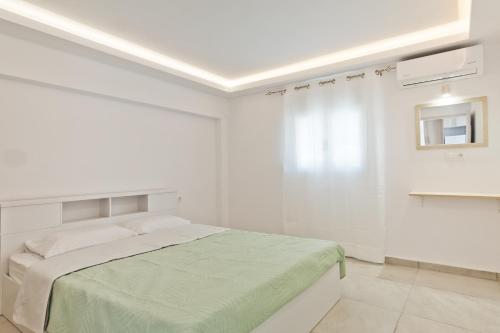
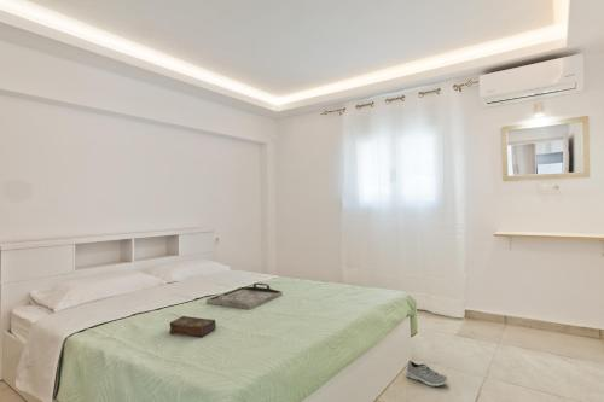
+ sneaker [405,360,449,388]
+ book [168,315,217,338]
+ serving tray [205,282,284,310]
